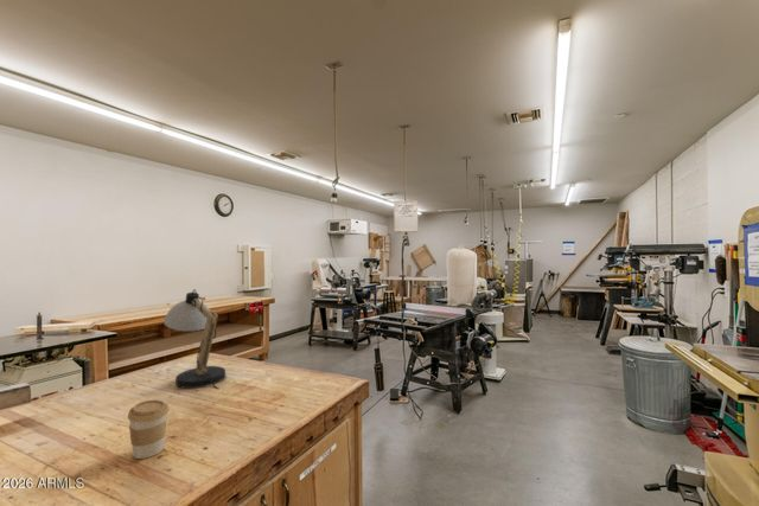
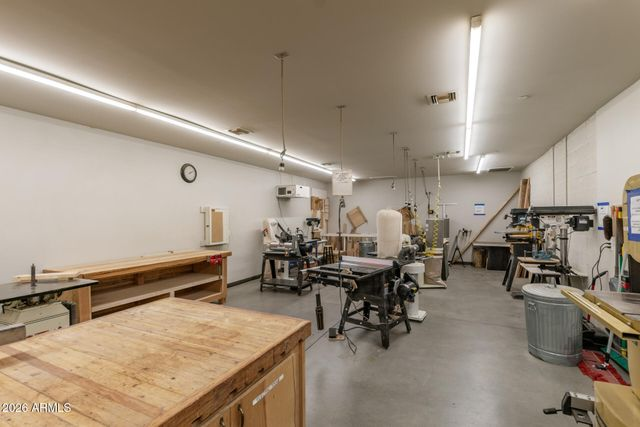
- coffee cup [127,398,170,460]
- desk lamp [162,288,227,390]
